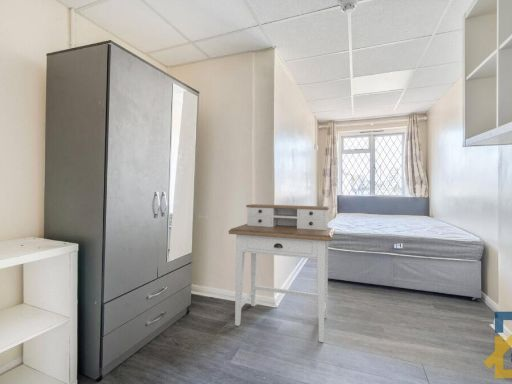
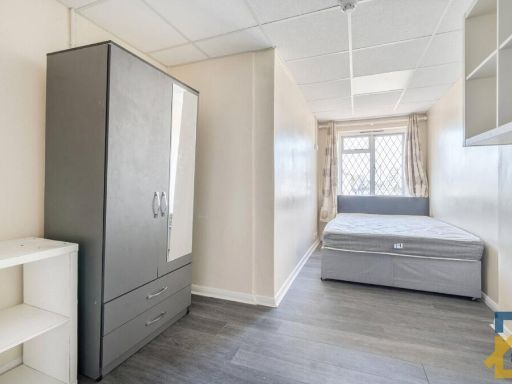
- desk [228,203,336,343]
